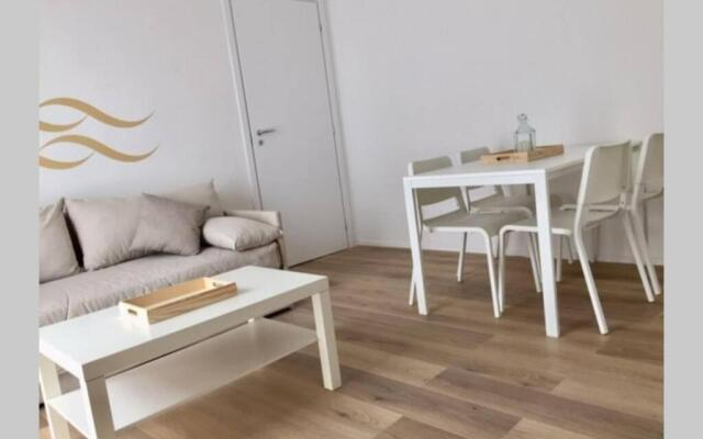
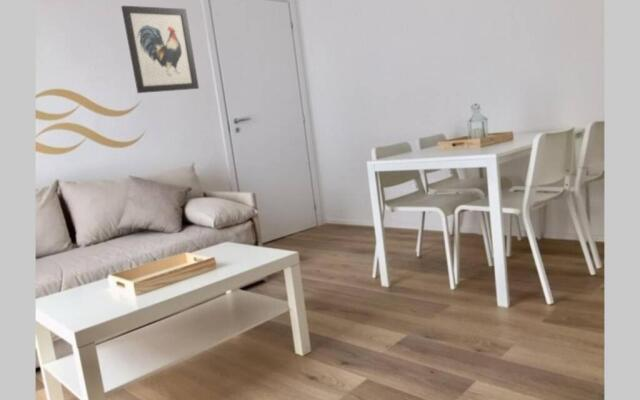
+ wall art [120,5,200,94]
